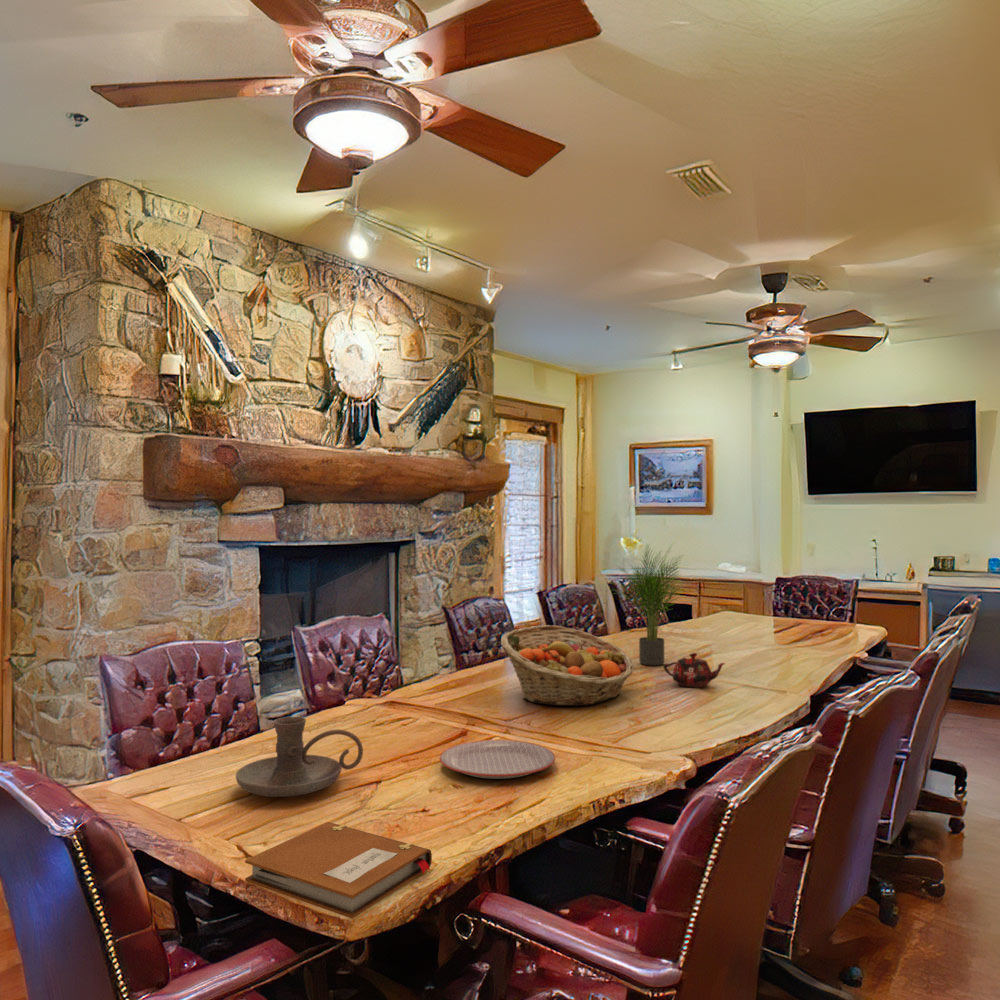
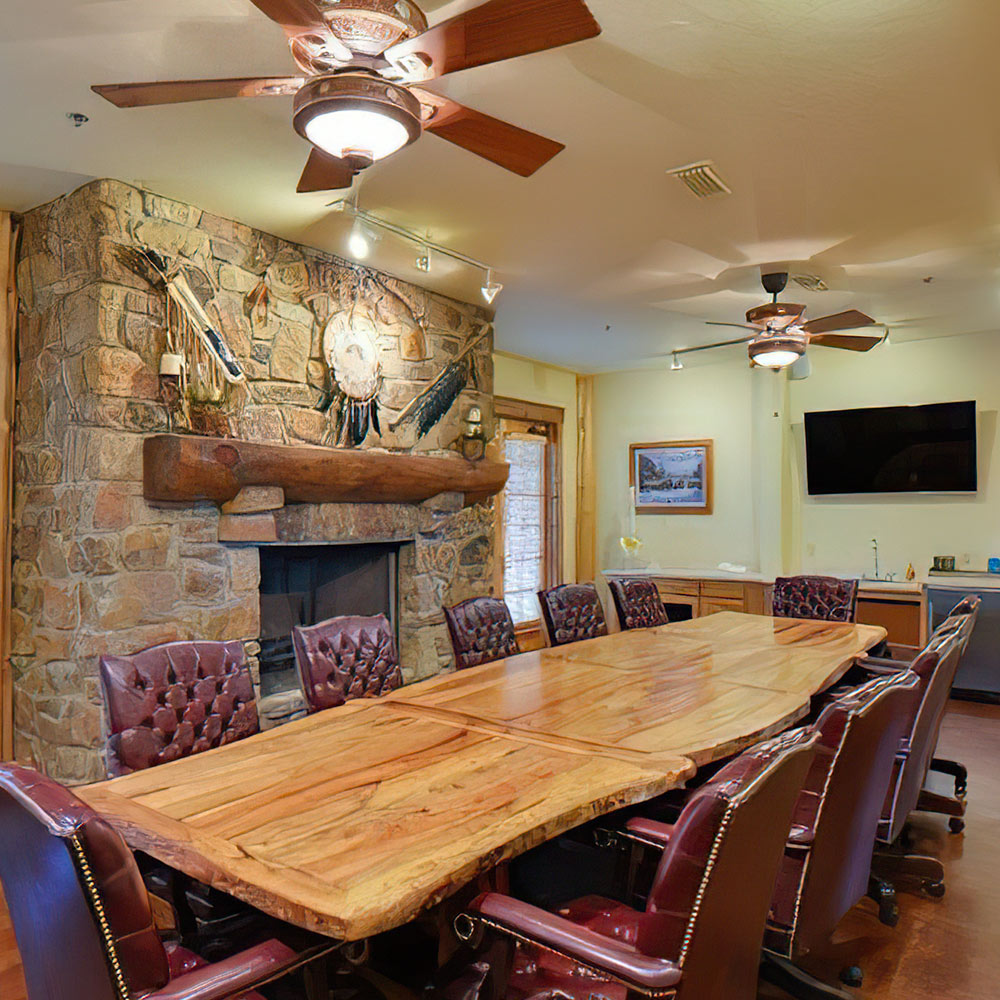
- fruit basket [500,624,635,707]
- plate [439,739,556,780]
- teapot [663,652,727,688]
- candle holder [235,716,364,798]
- notebook [244,821,433,920]
- potted plant [609,542,688,666]
